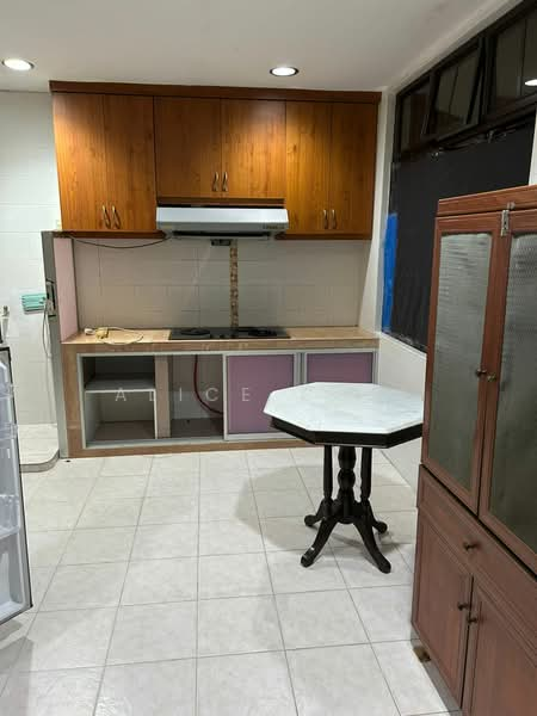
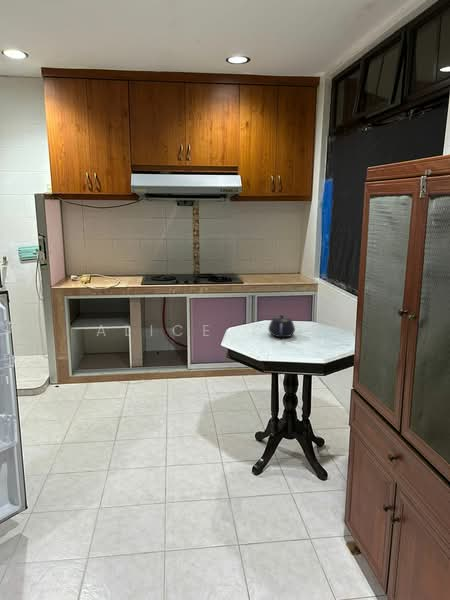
+ teapot [267,314,296,338]
